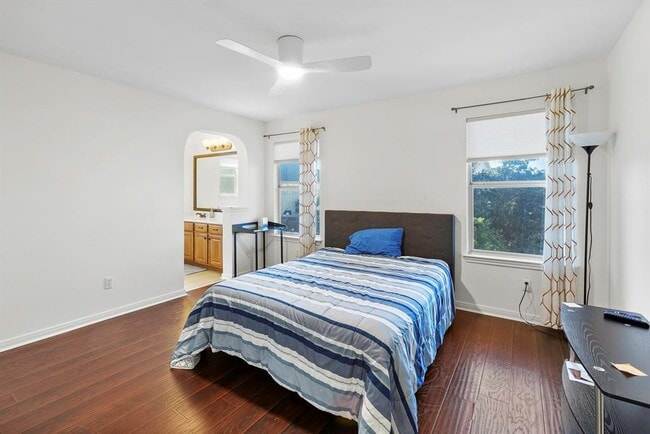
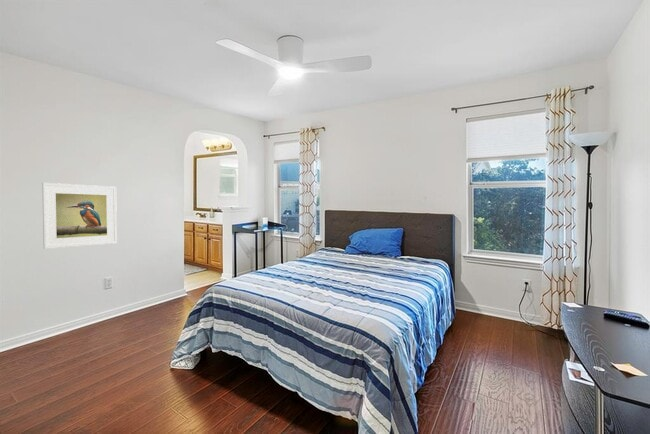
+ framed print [41,182,118,250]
